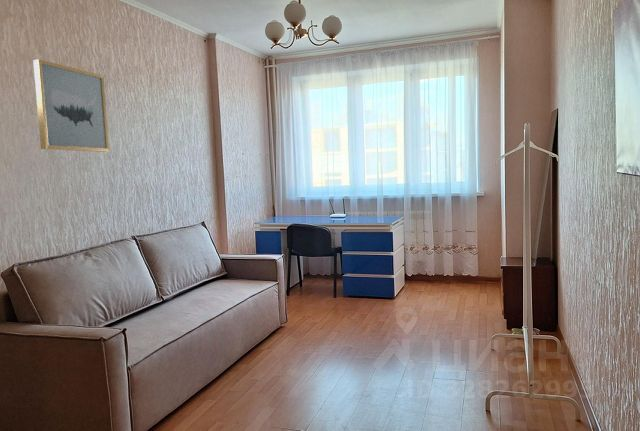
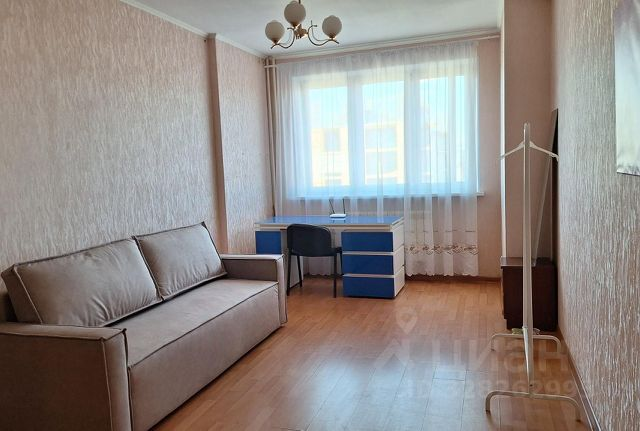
- wall art [32,59,110,153]
